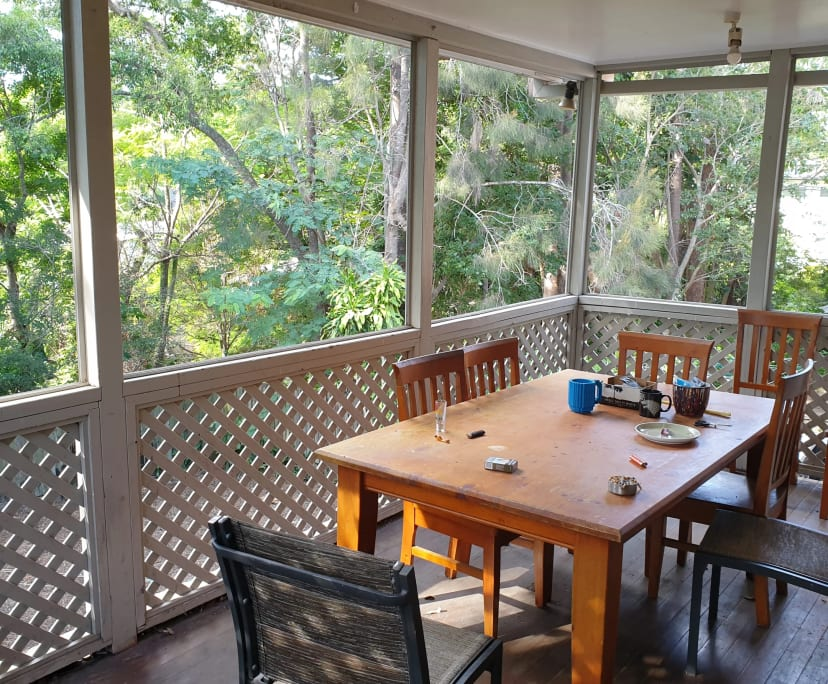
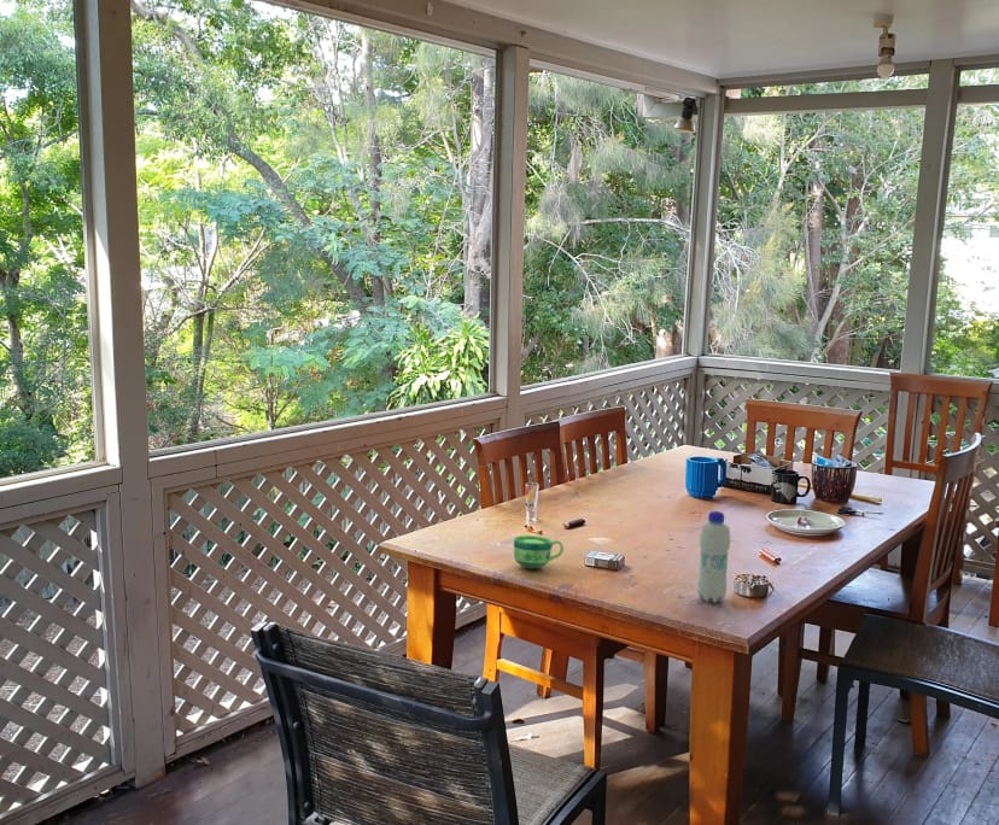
+ bottle [696,510,732,603]
+ cup [513,534,565,569]
